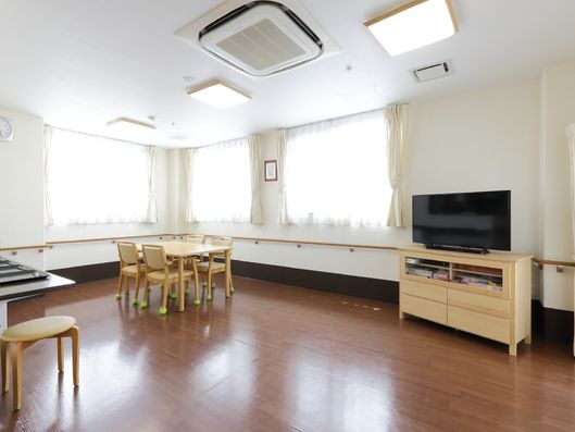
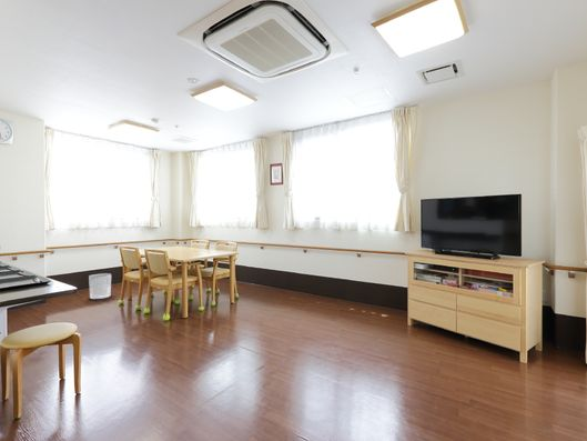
+ waste bin [88,272,112,300]
